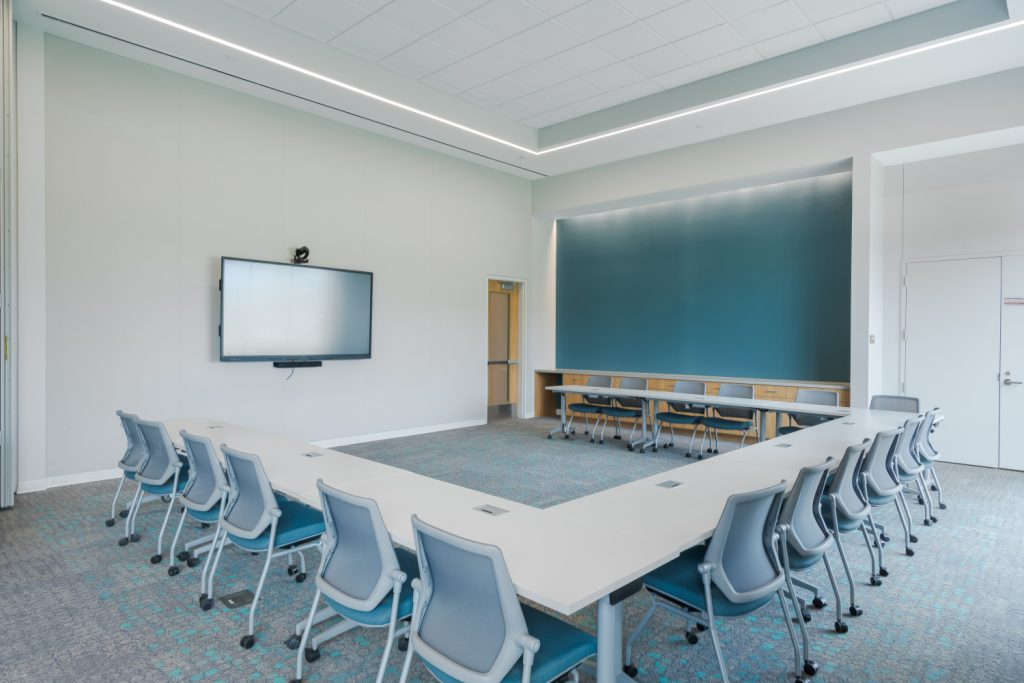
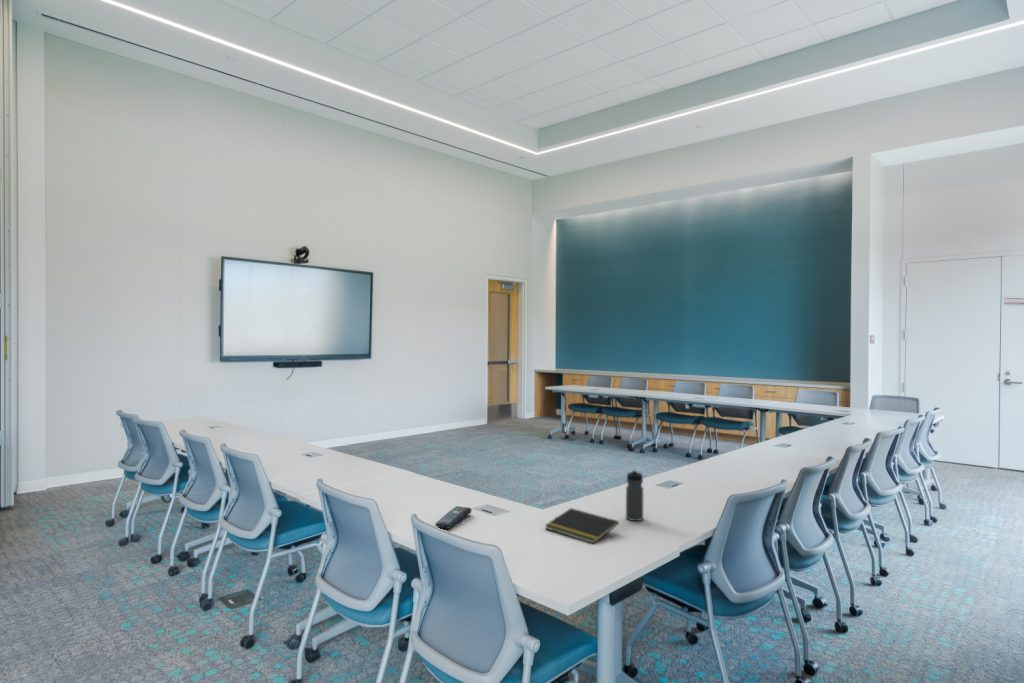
+ remote control [434,505,473,530]
+ water bottle [625,469,644,522]
+ notepad [544,507,620,545]
